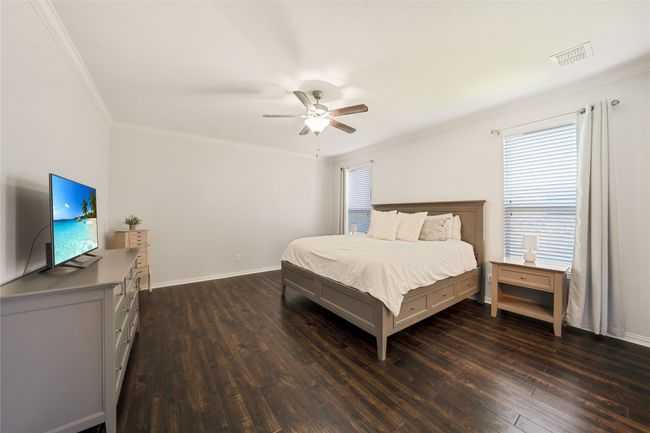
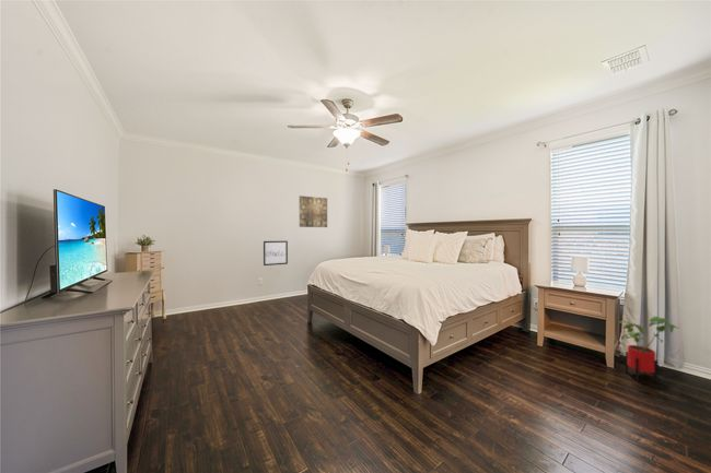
+ wall art [263,240,289,267]
+ wall art [299,194,328,228]
+ house plant [619,316,679,385]
